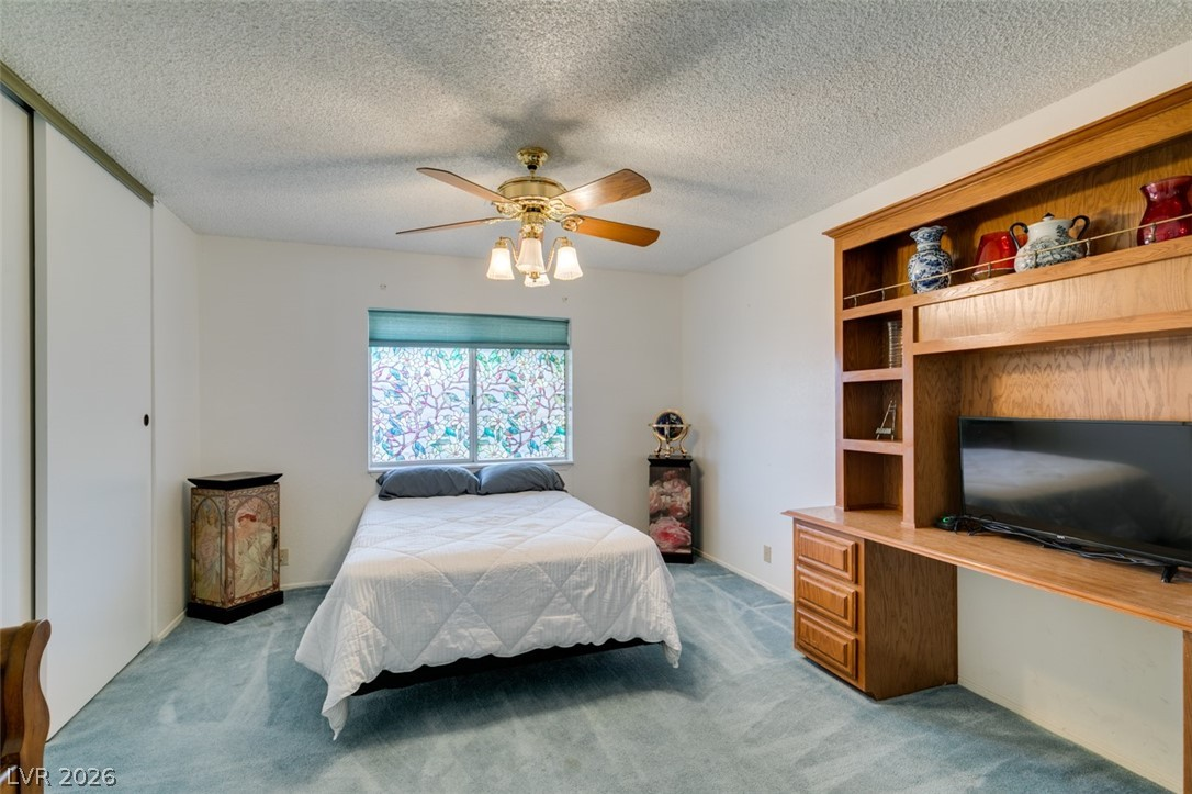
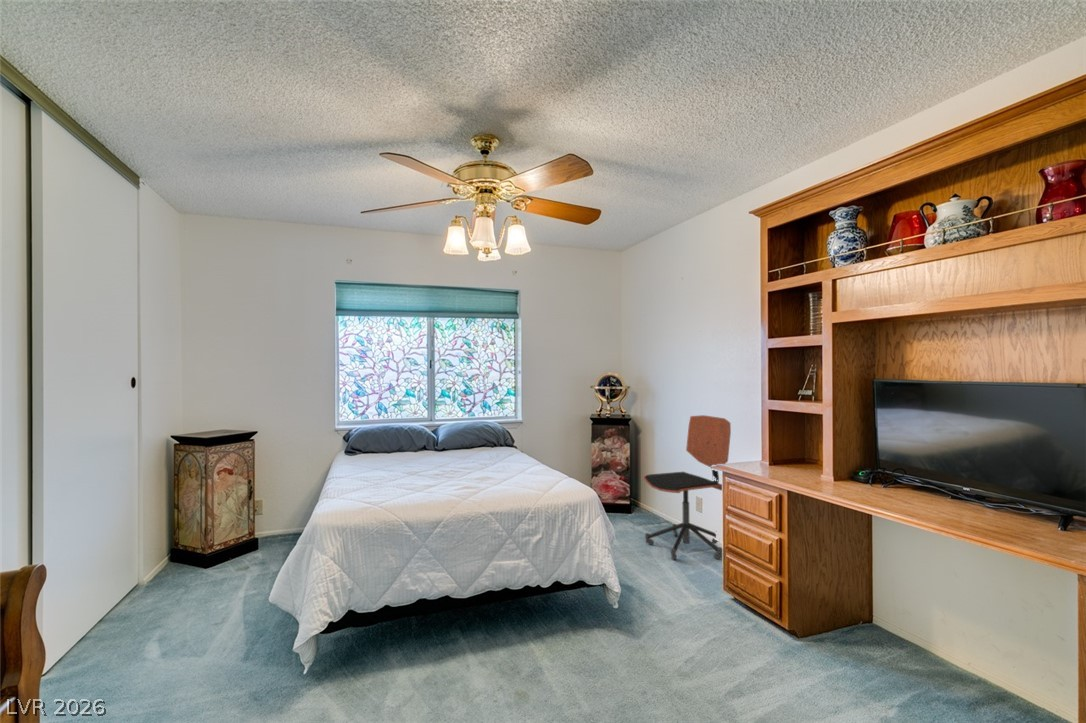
+ office chair [642,414,732,561]
